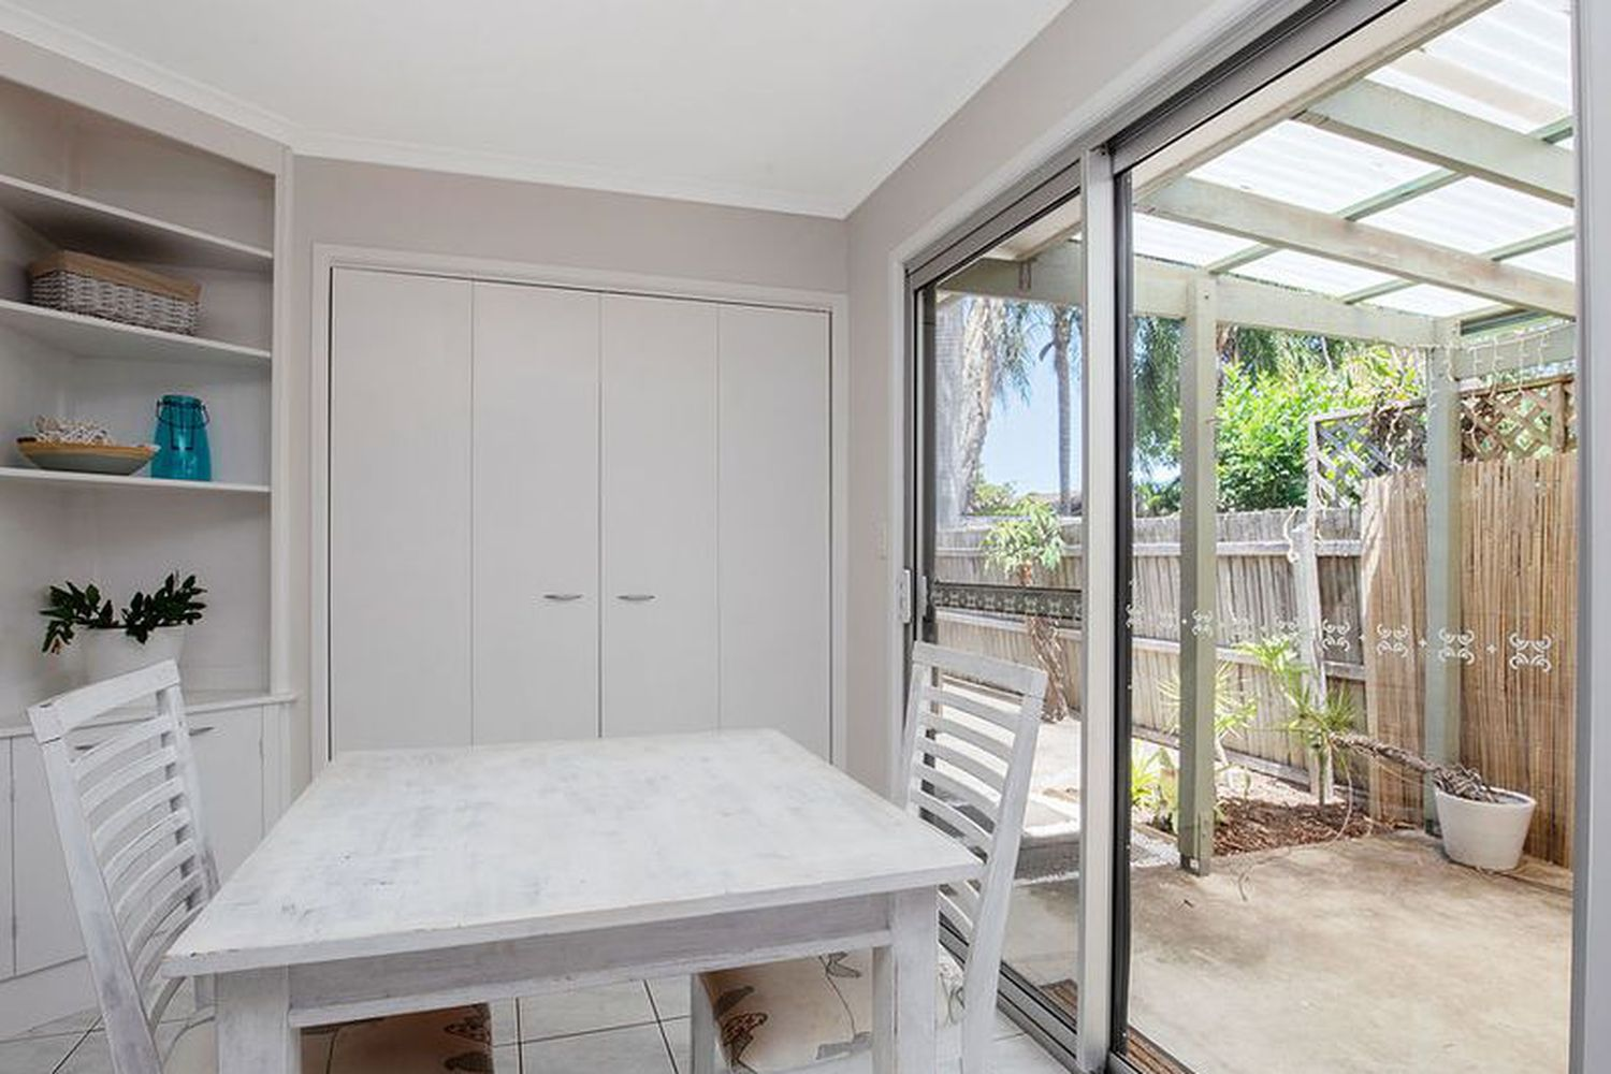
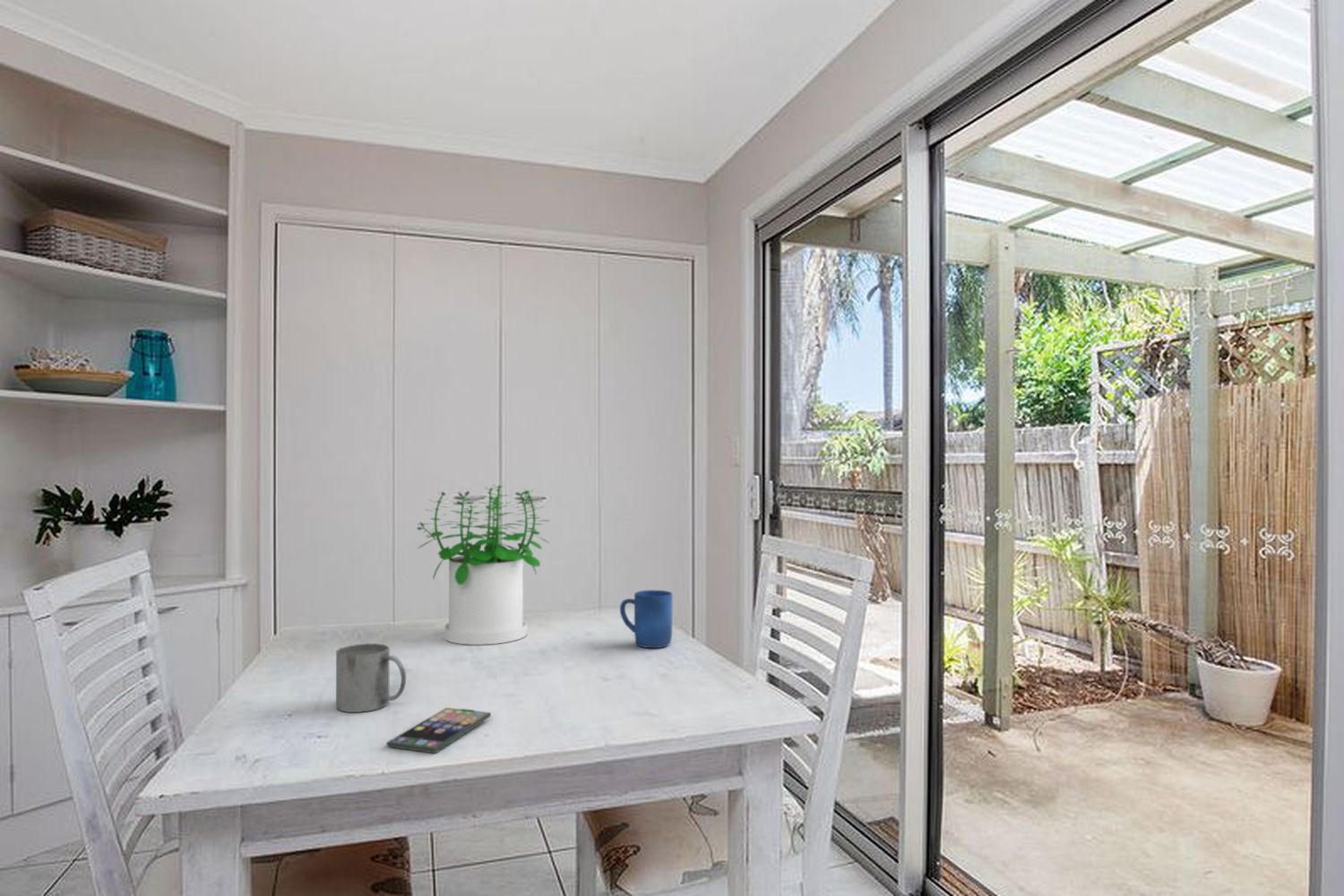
+ smartphone [386,707,492,754]
+ mug [335,642,407,713]
+ potted plant [416,484,551,646]
+ mug [619,590,673,649]
